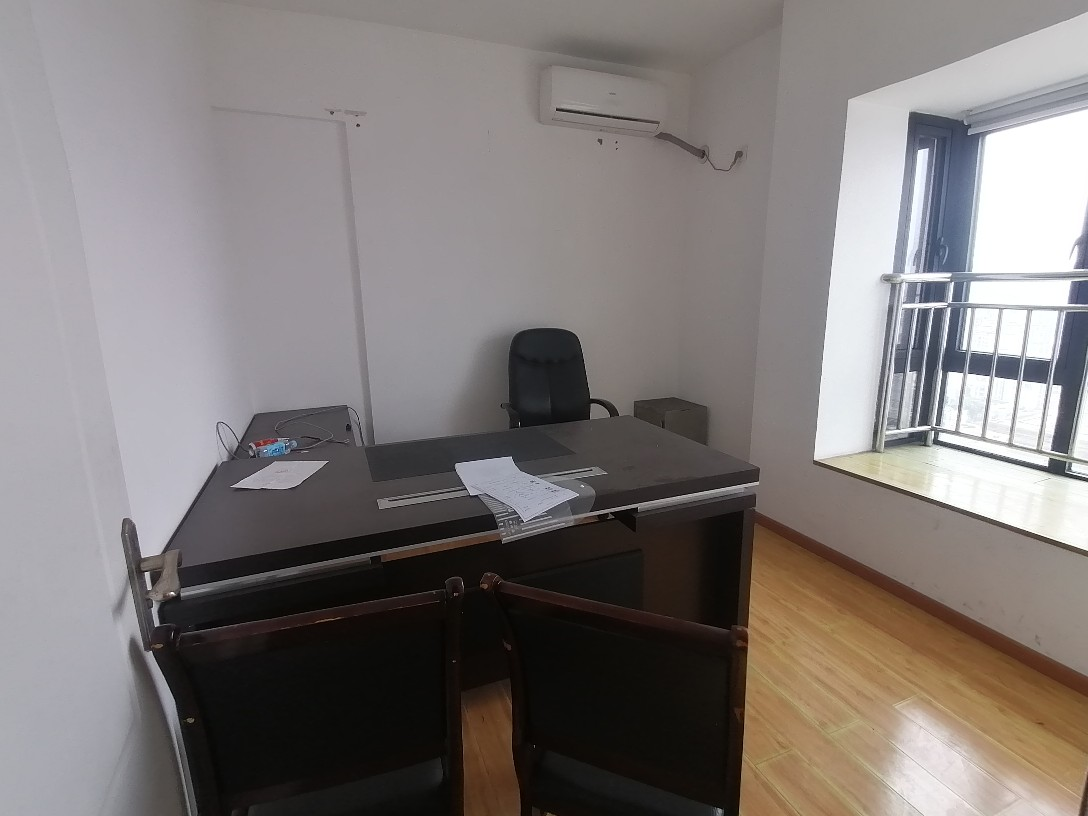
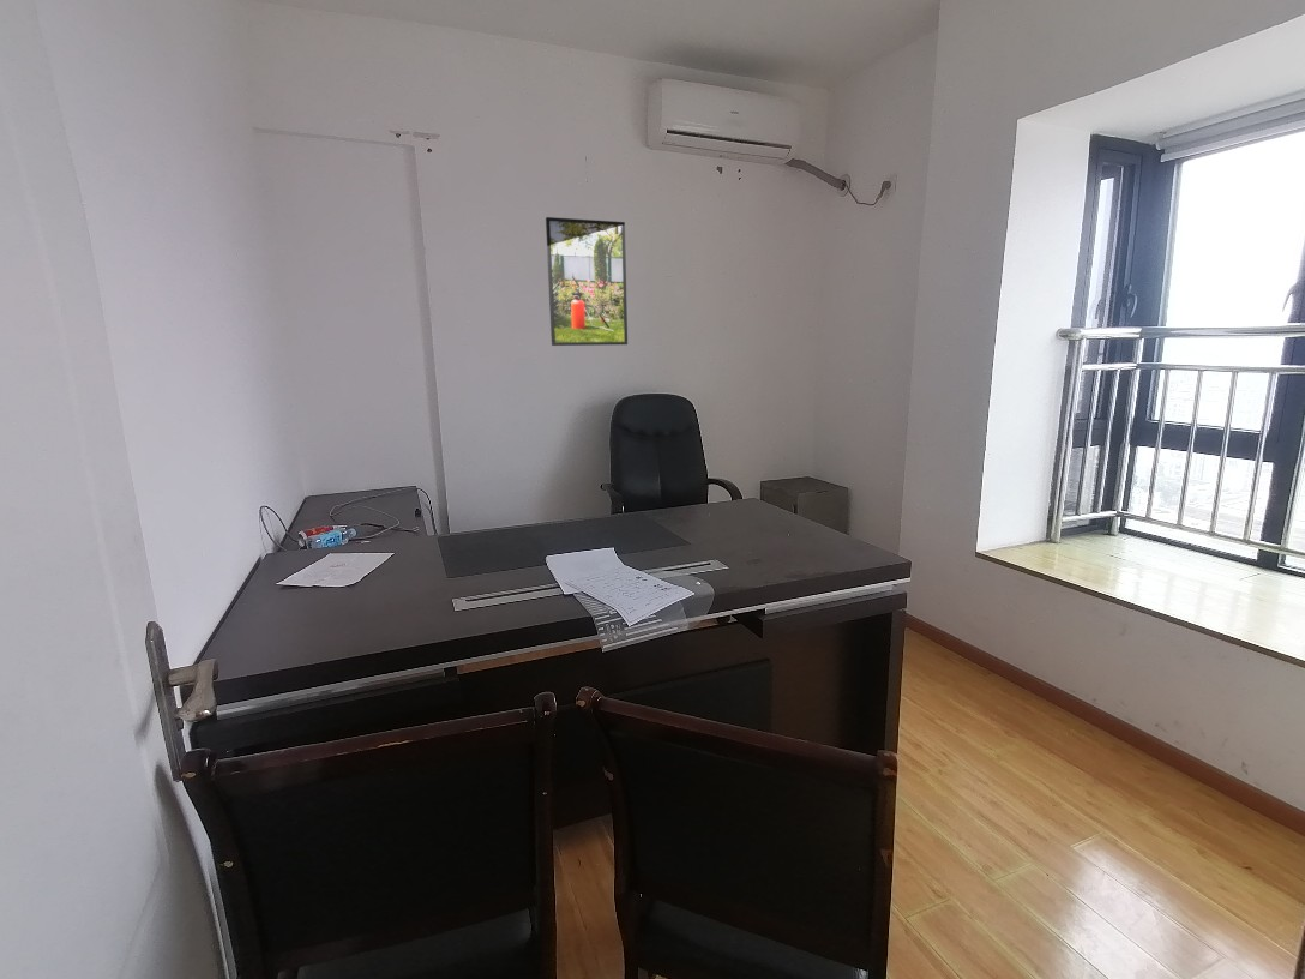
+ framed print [545,216,629,347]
